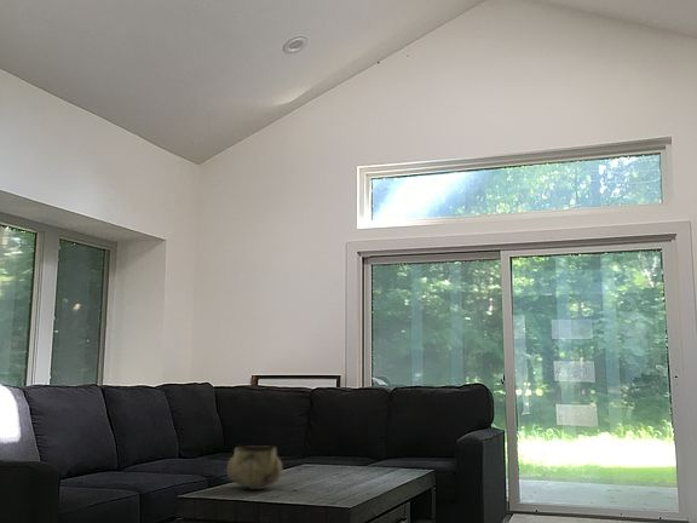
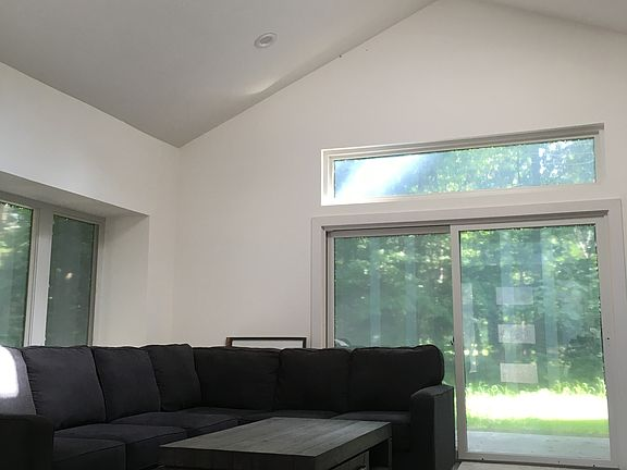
- decorative bowl [226,446,283,490]
